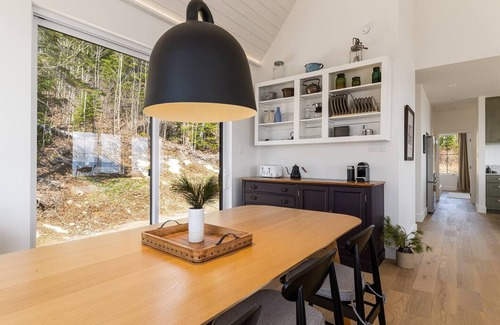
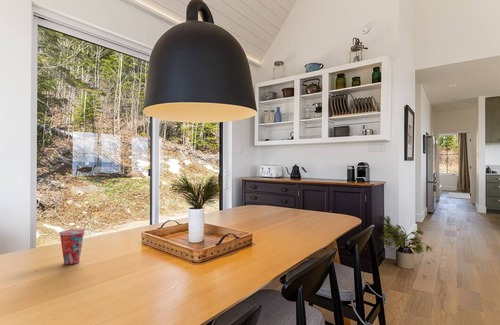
+ cup [58,228,86,266]
